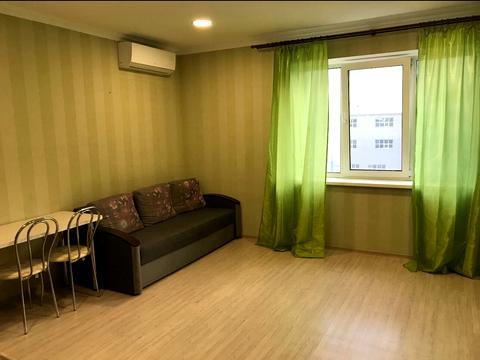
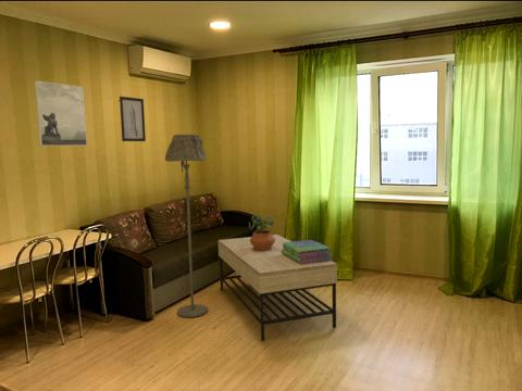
+ floor lamp [164,134,209,318]
+ stack of books [282,239,334,264]
+ wall art [119,96,147,142]
+ potted plant [248,214,275,251]
+ coffee table [217,234,338,342]
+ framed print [34,79,88,147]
